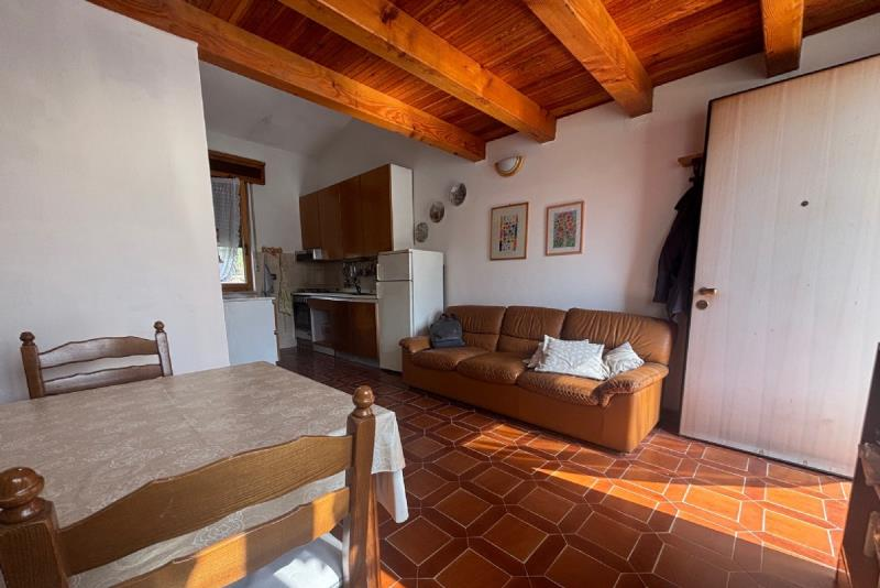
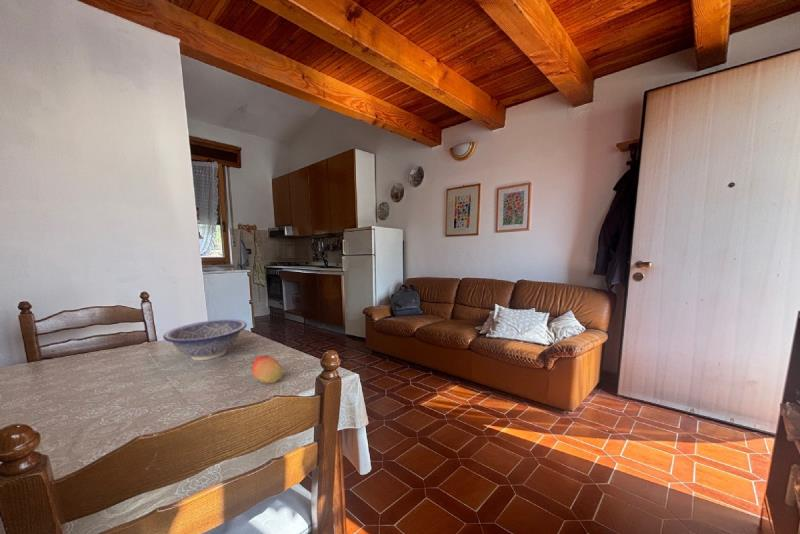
+ decorative bowl [162,318,248,361]
+ fruit [251,355,283,384]
